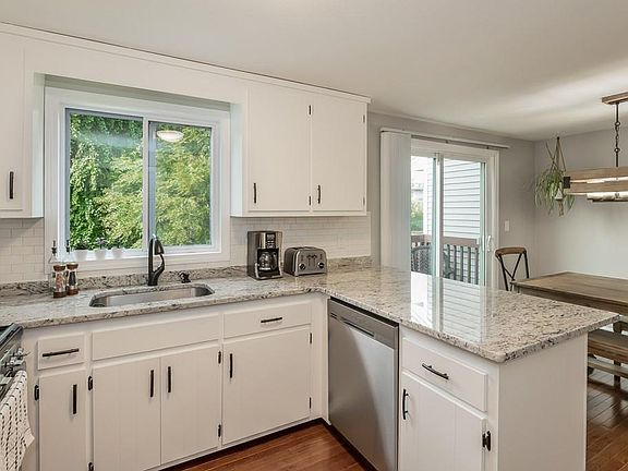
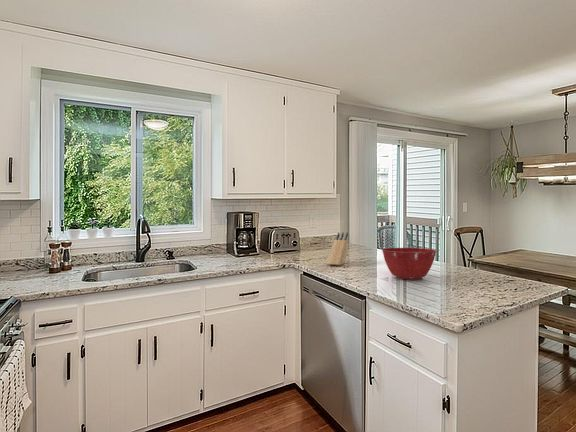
+ mixing bowl [381,247,437,280]
+ knife block [326,231,349,266]
